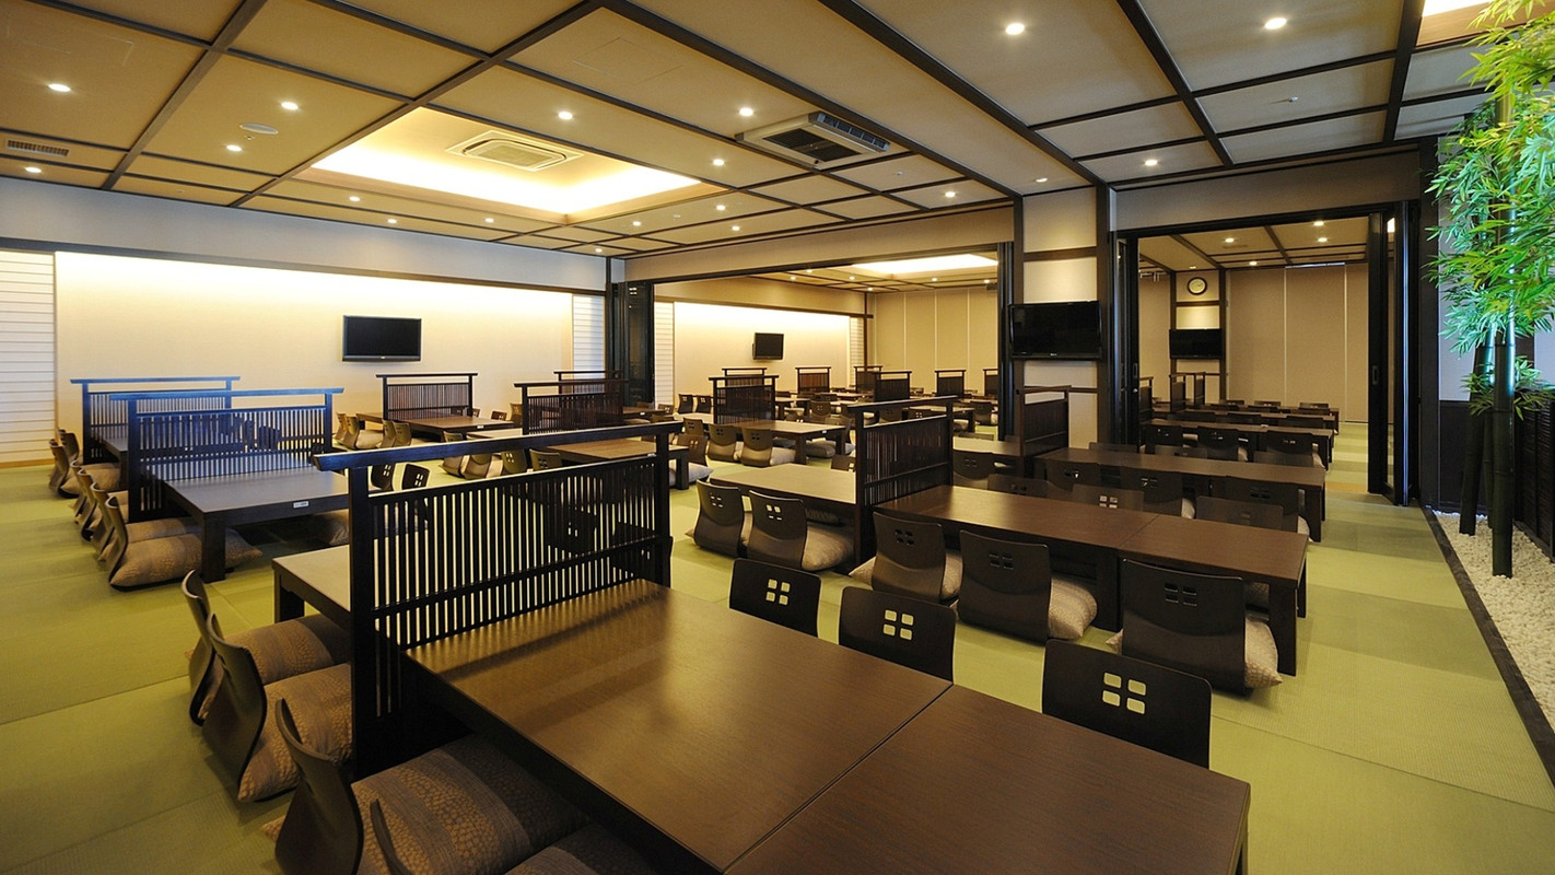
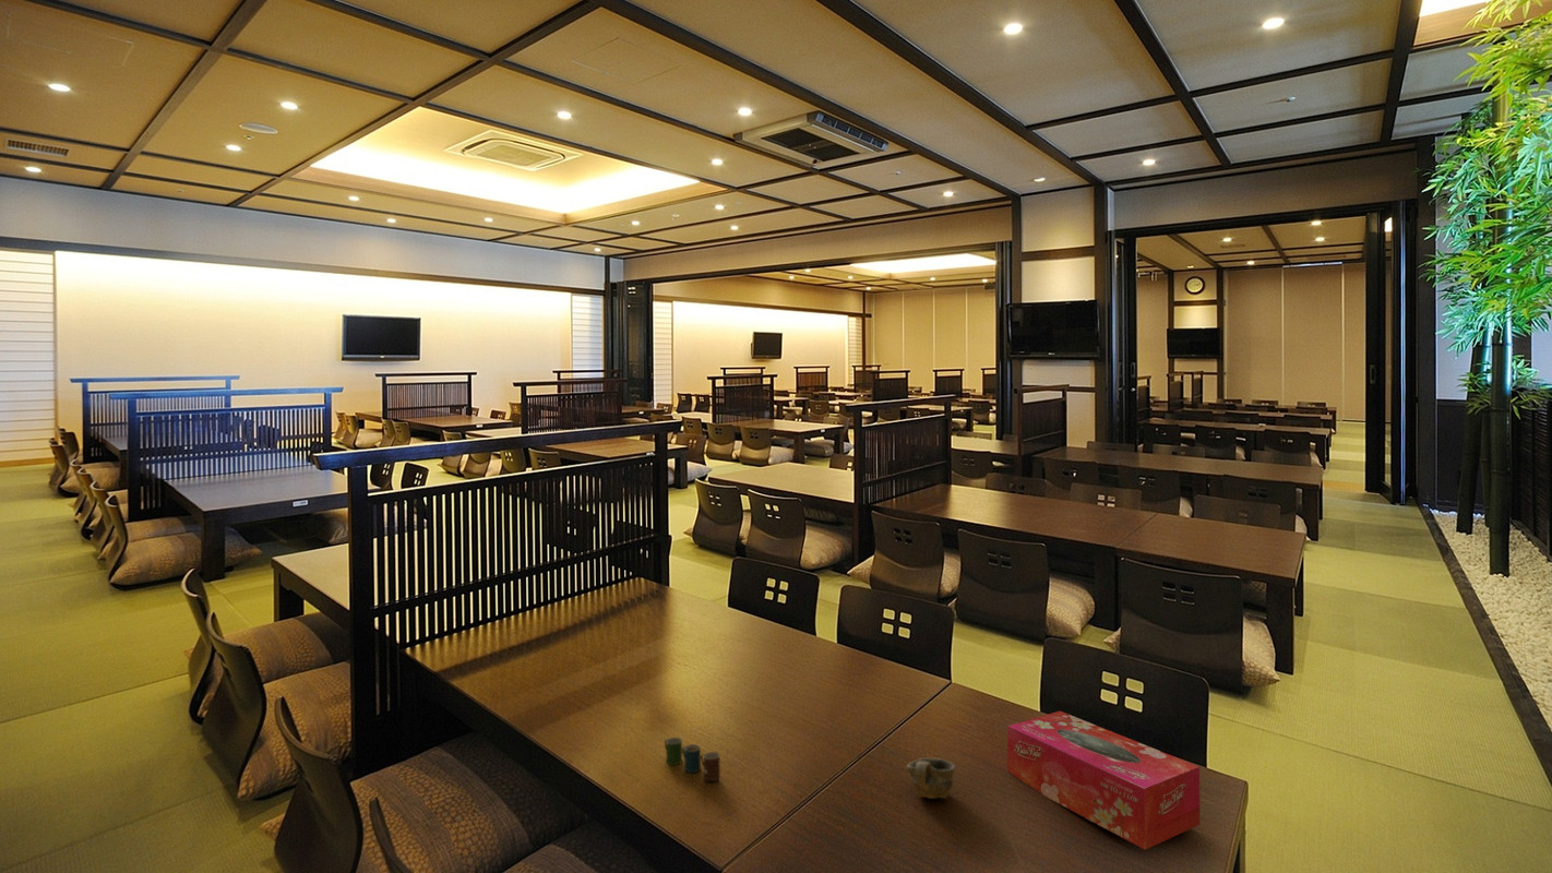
+ tissue box [1006,710,1201,851]
+ cup [906,757,956,800]
+ cup [664,737,721,782]
